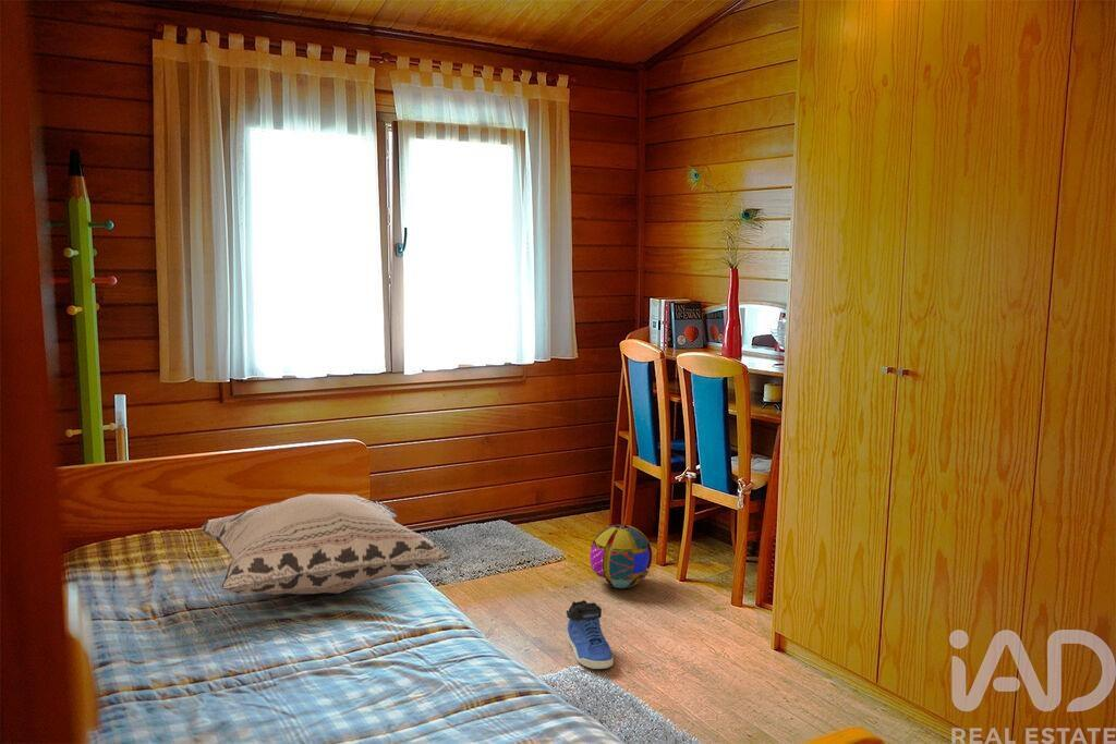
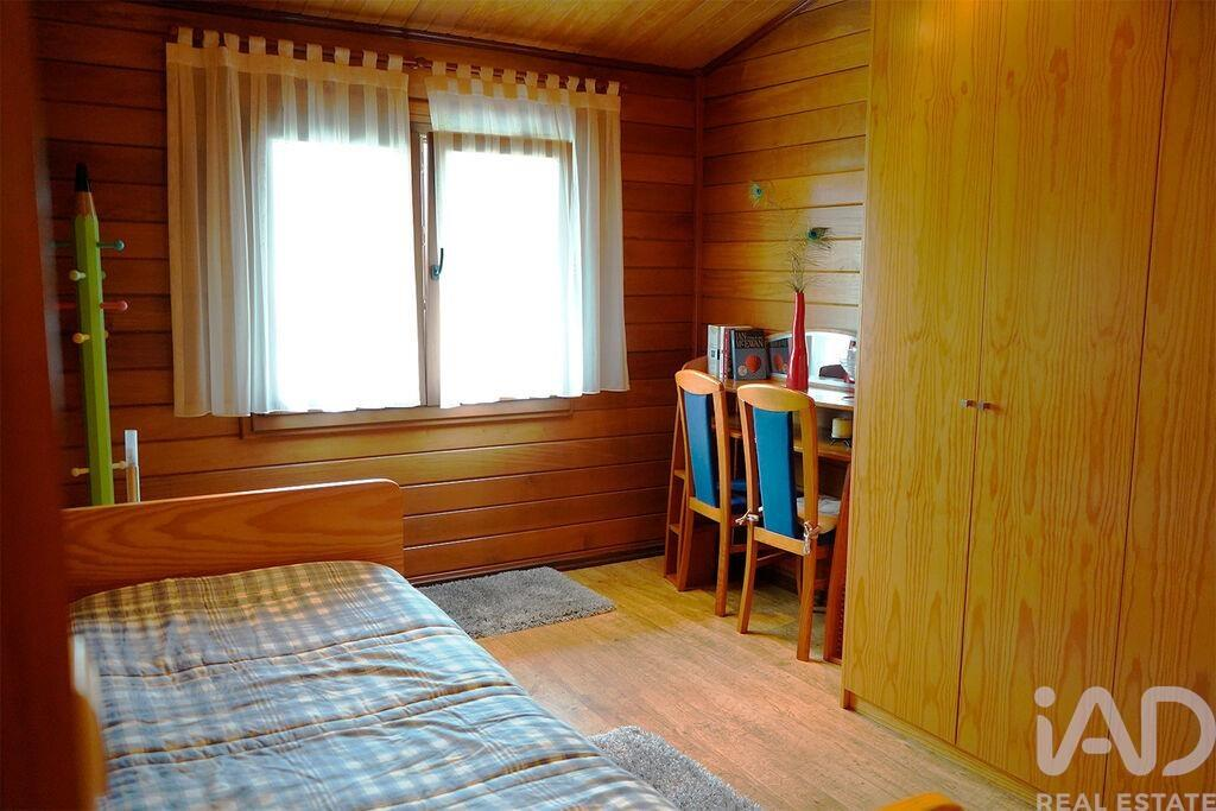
- decorative pillow [199,492,452,596]
- ball [590,523,654,589]
- sneaker [566,599,615,670]
